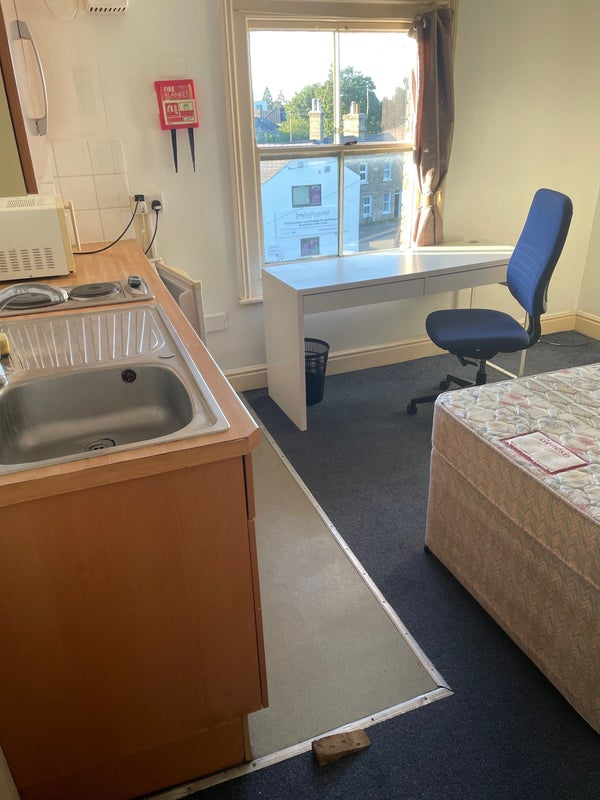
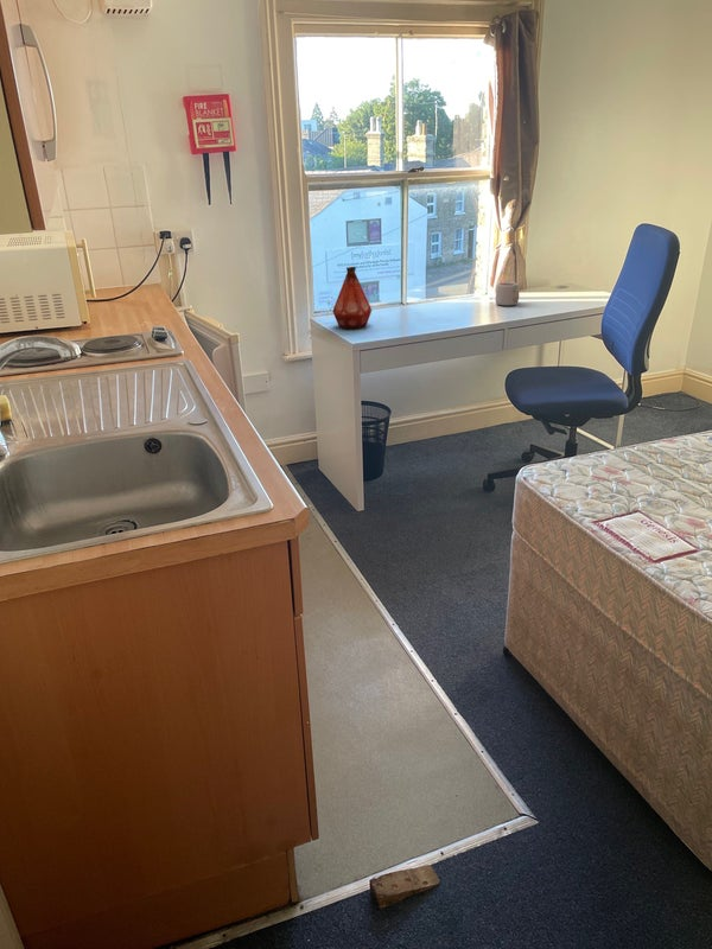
+ bottle [331,266,373,330]
+ mug [495,281,520,307]
